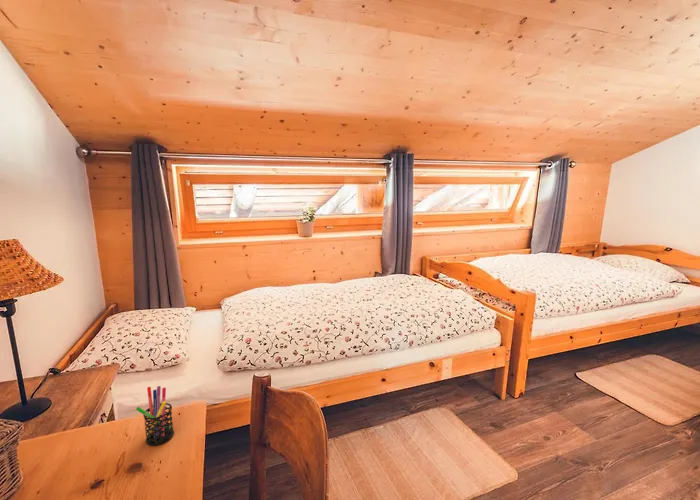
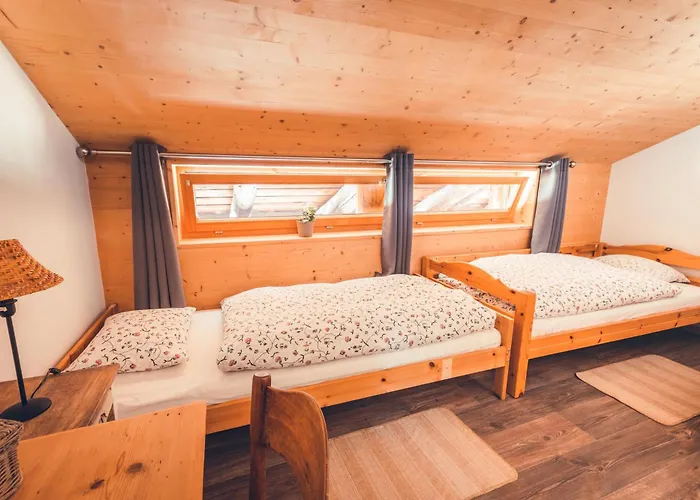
- pen holder [135,385,175,447]
